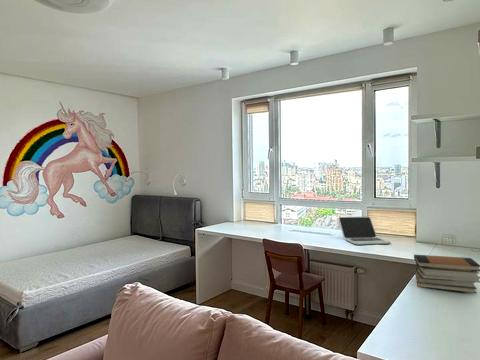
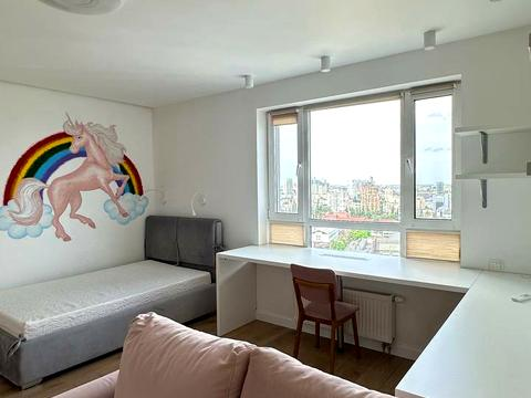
- laptop [338,215,391,246]
- book stack [413,253,480,294]
